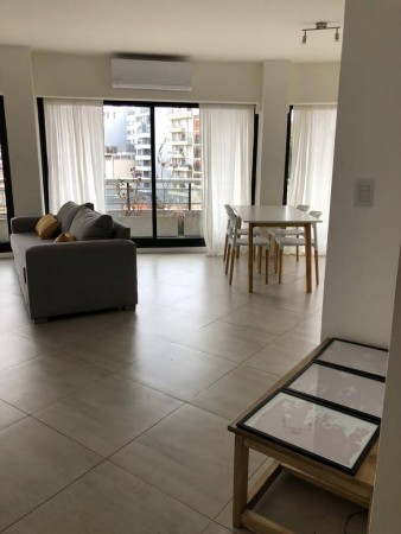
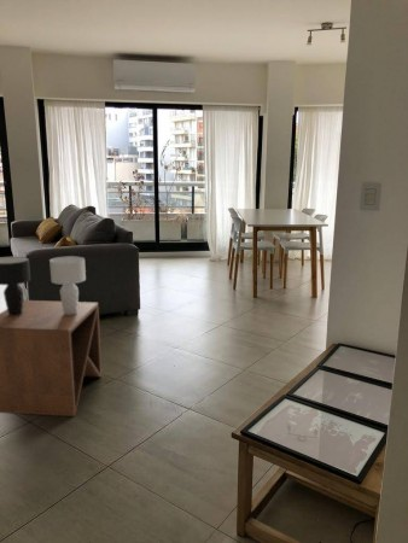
+ table lamp [0,255,87,316]
+ side table [0,299,103,418]
